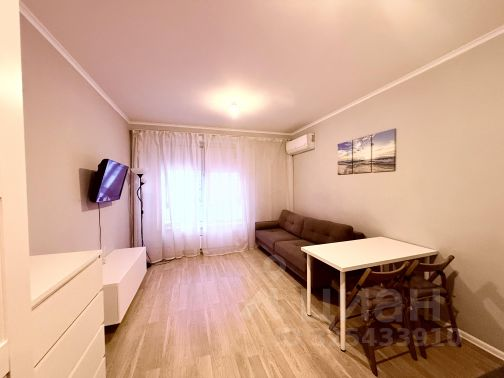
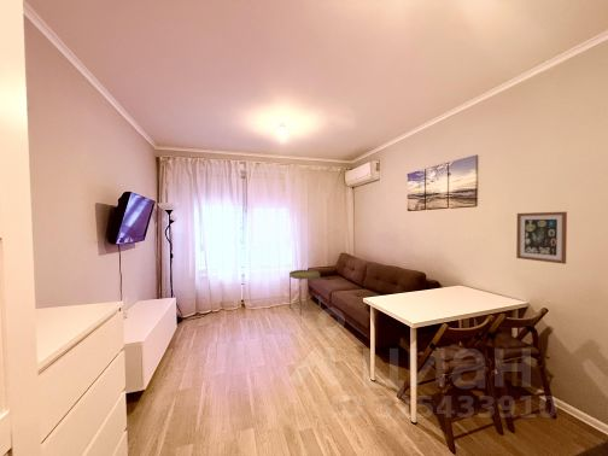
+ wall art [515,211,568,265]
+ side table [288,269,322,316]
